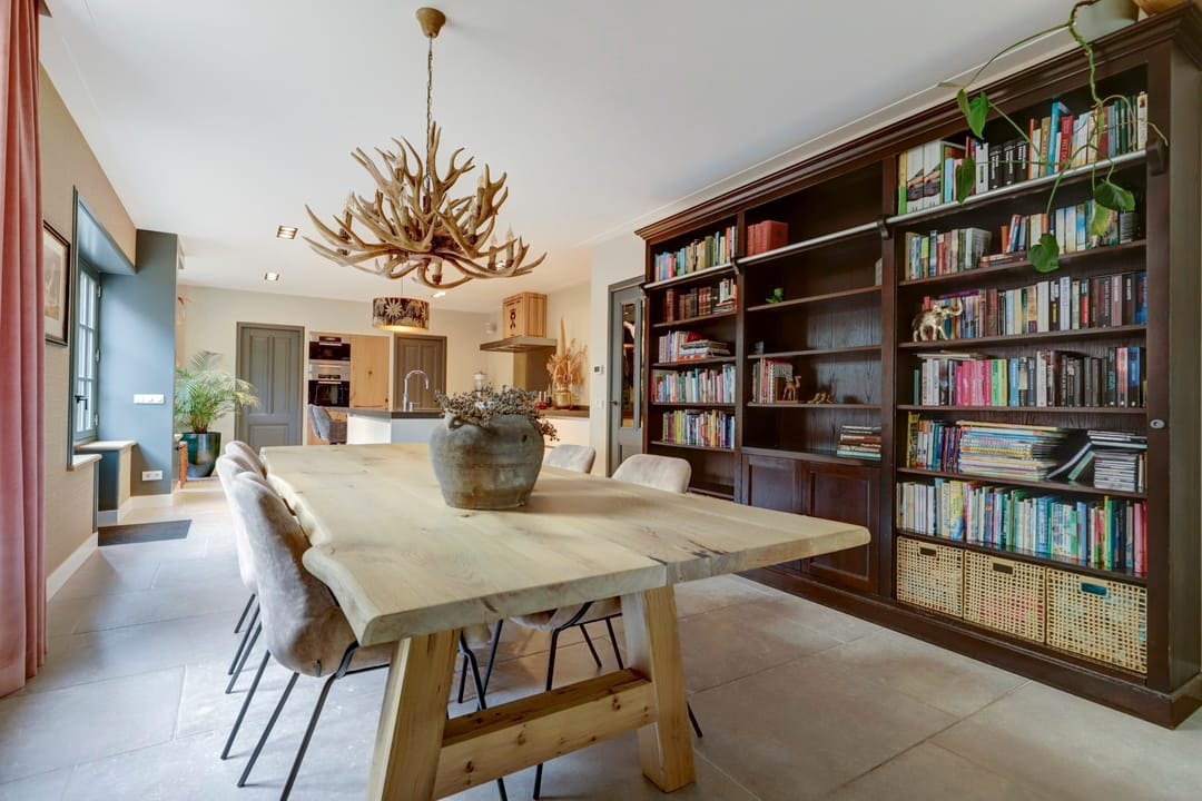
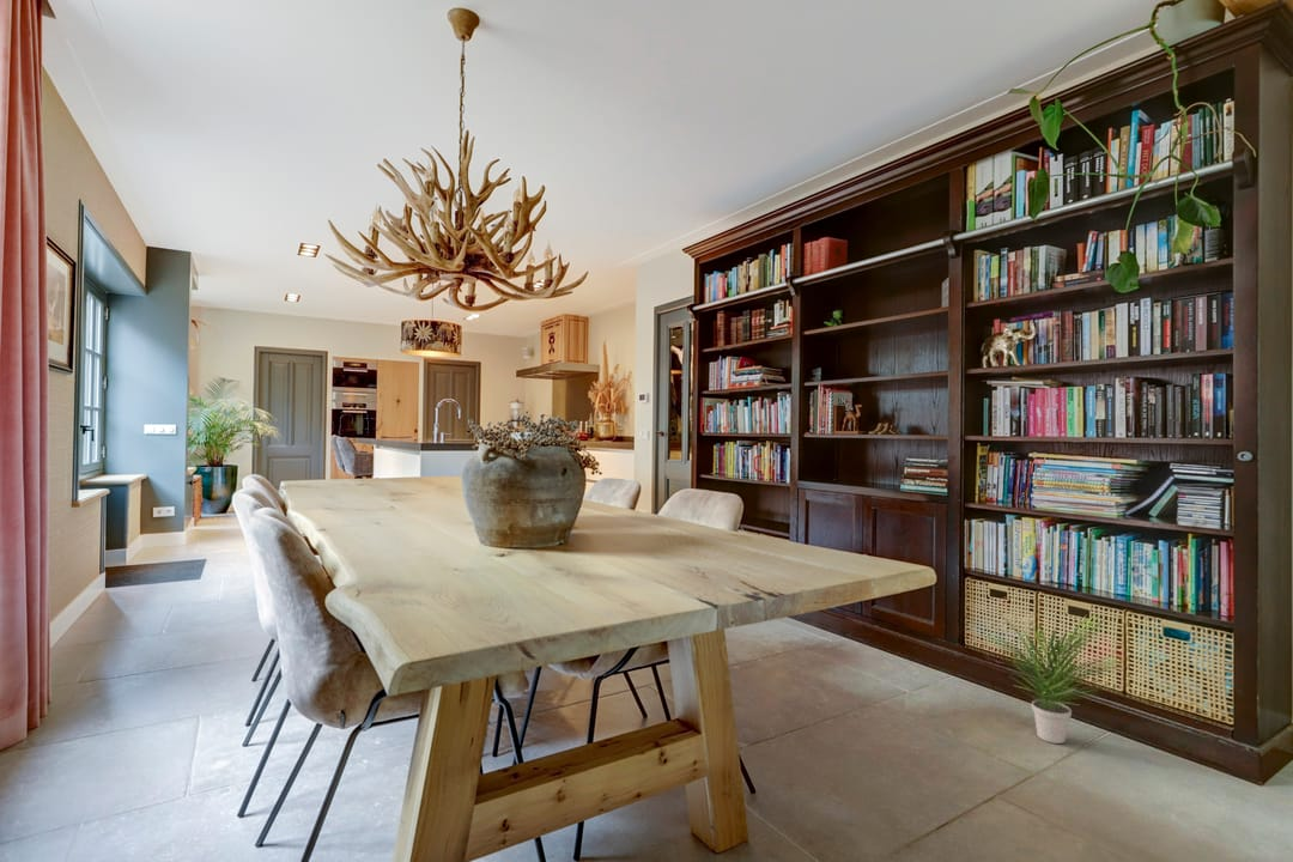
+ potted plant [988,608,1125,745]
